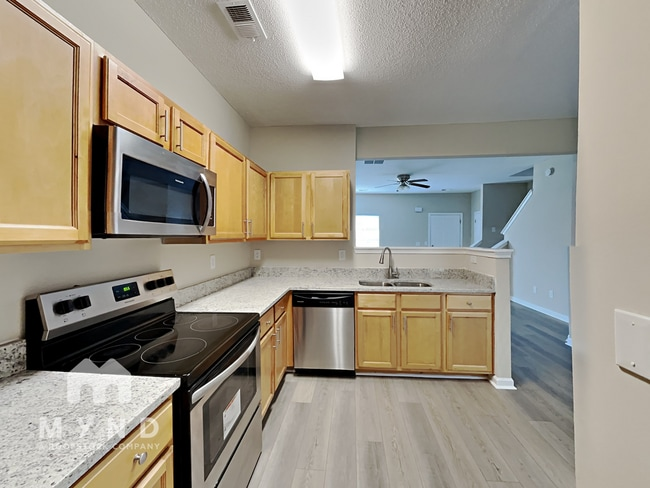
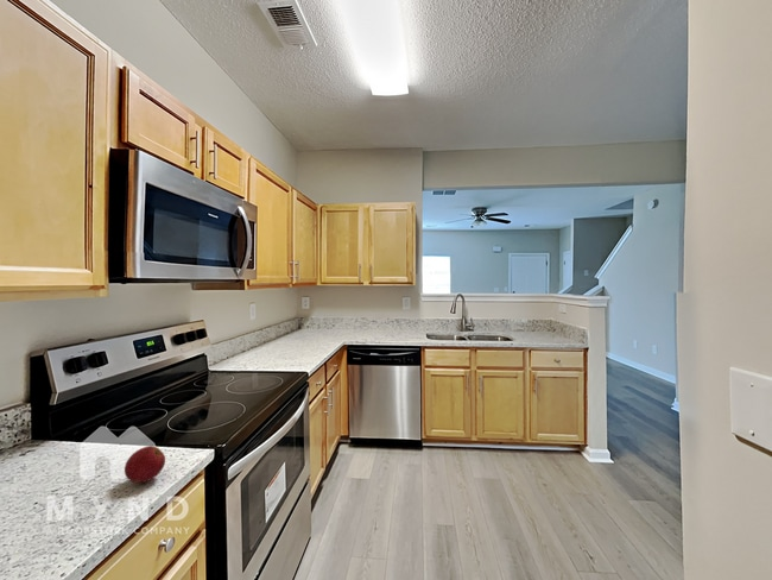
+ apple [124,445,166,485]
